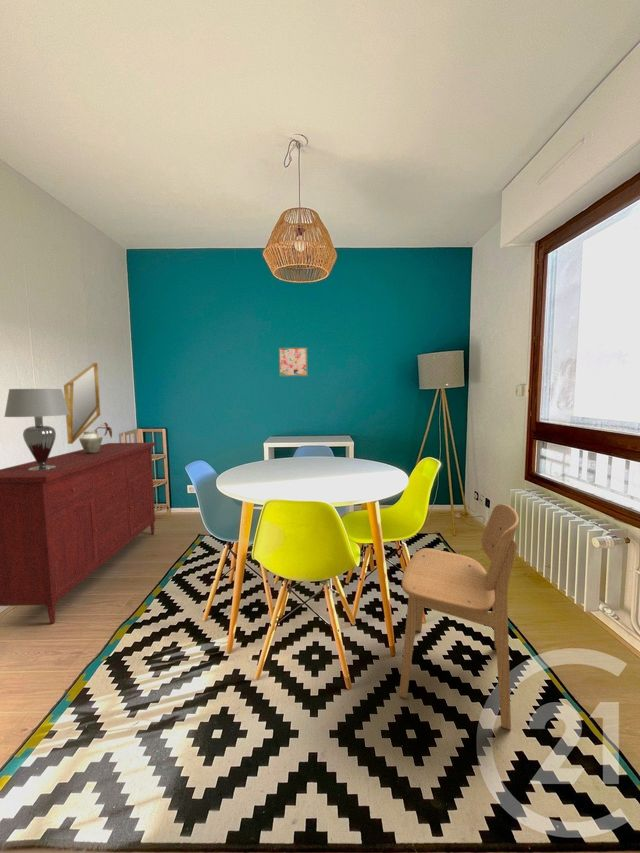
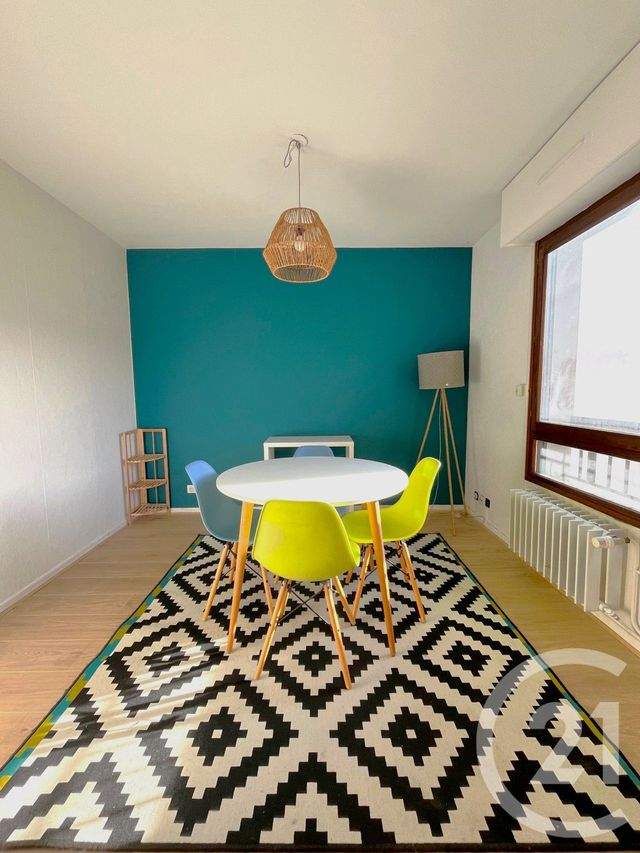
- wall art [278,347,308,377]
- sideboard [0,442,157,625]
- home mirror [63,362,101,445]
- table lamp [3,388,70,471]
- dining chair [398,503,520,731]
- vase [78,421,113,454]
